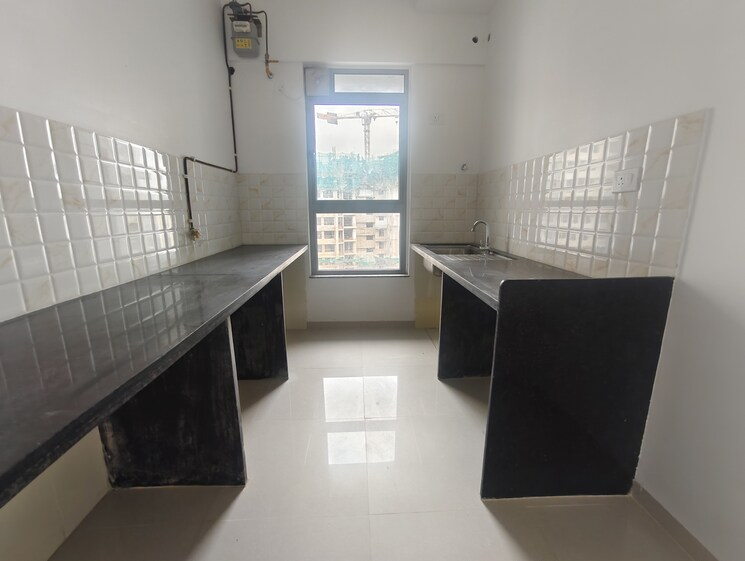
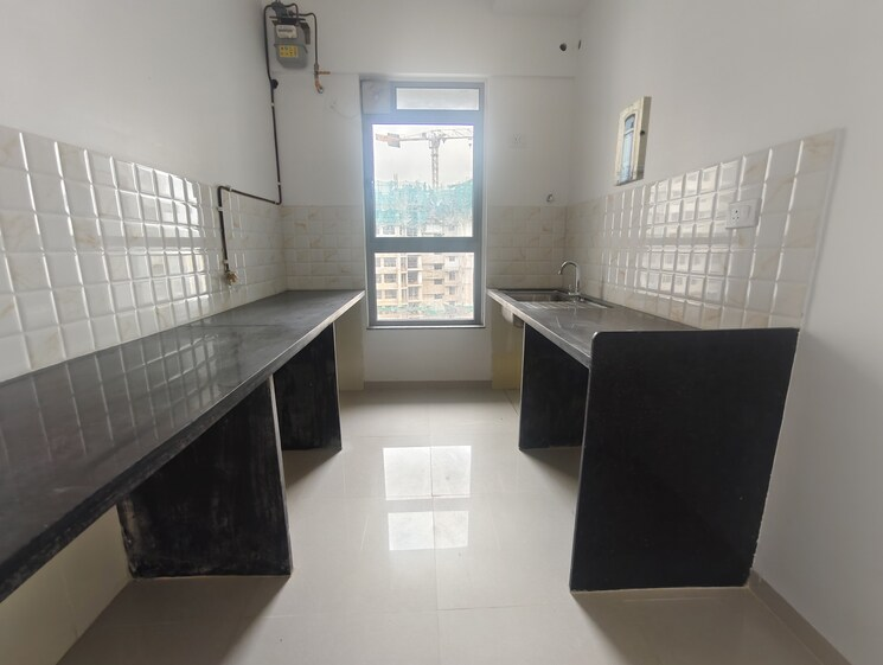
+ wall art [613,95,653,187]
